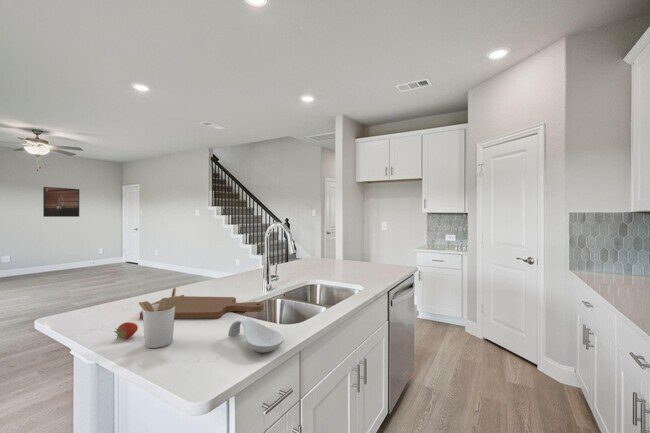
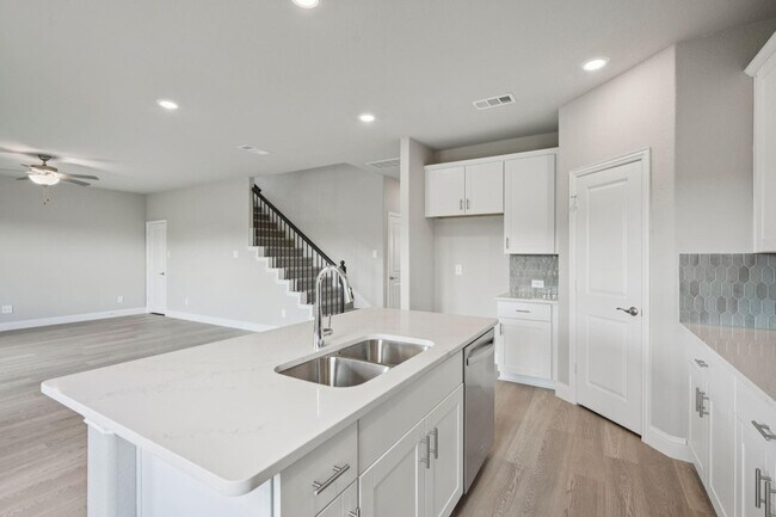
- utensil holder [138,286,185,349]
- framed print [42,186,80,218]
- fruit [113,321,139,342]
- spoon rest [227,317,285,354]
- cutting board [139,295,264,320]
